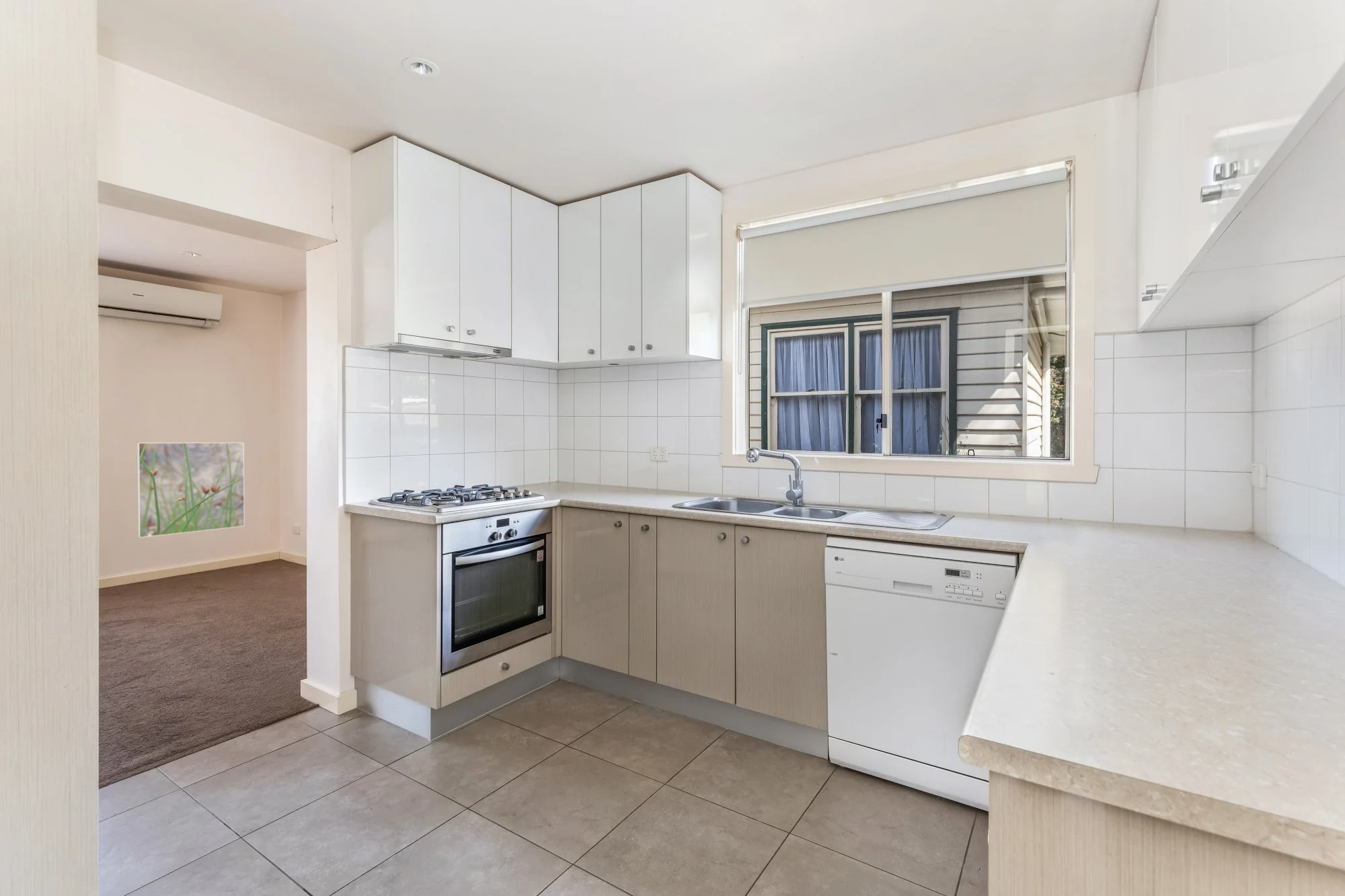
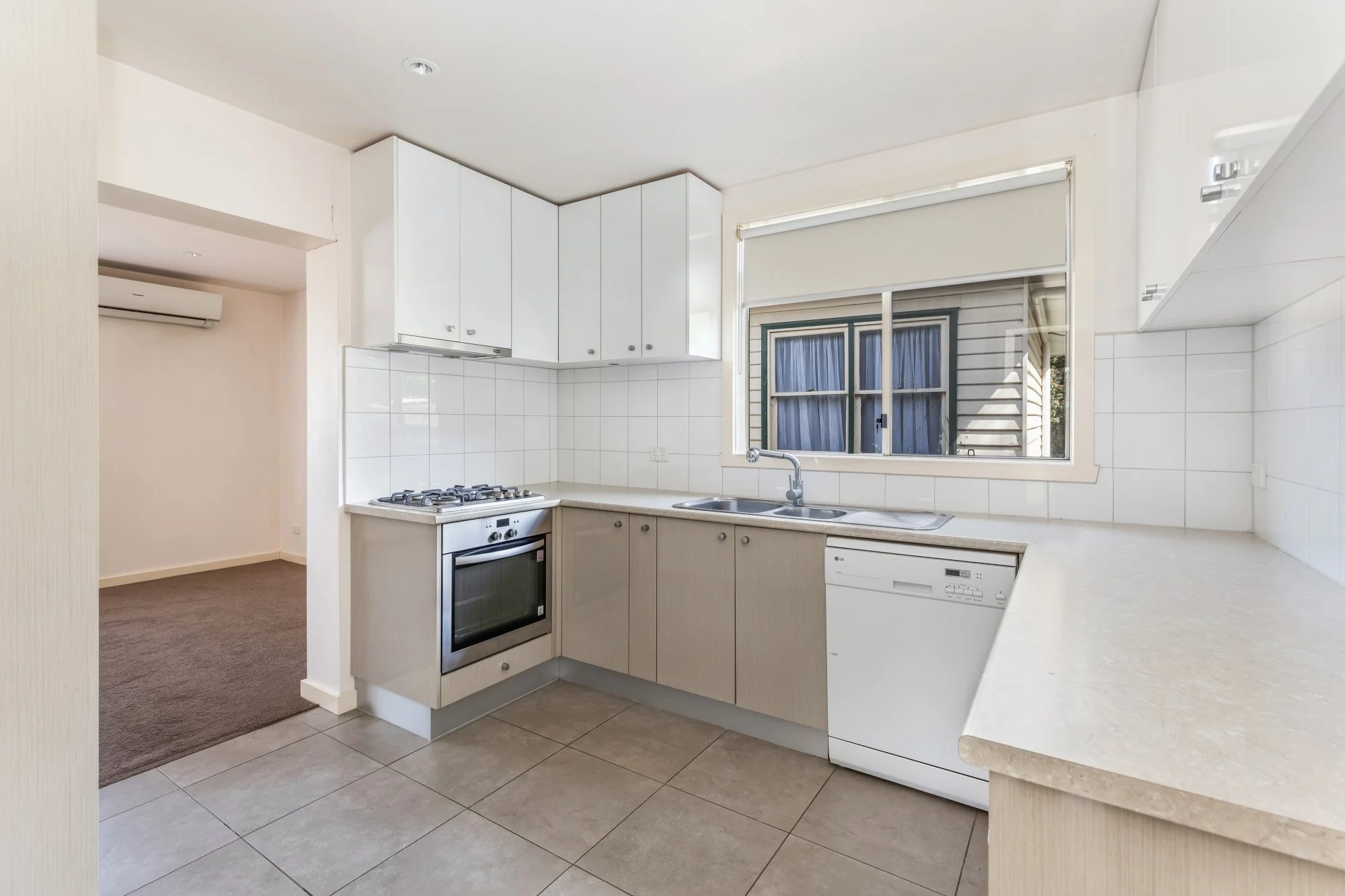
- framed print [136,442,245,538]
